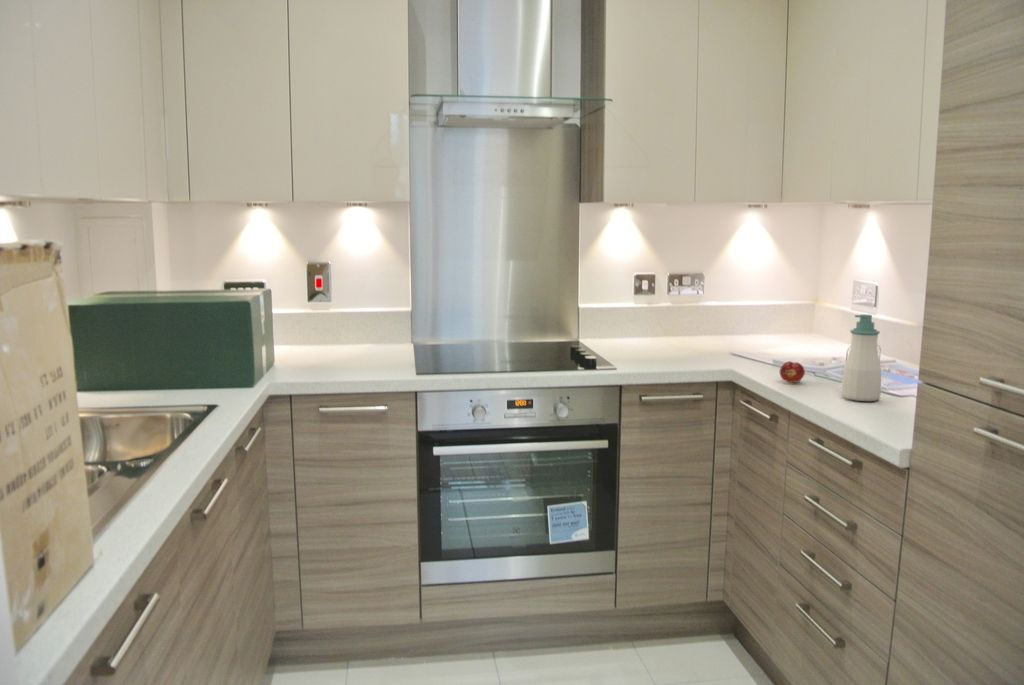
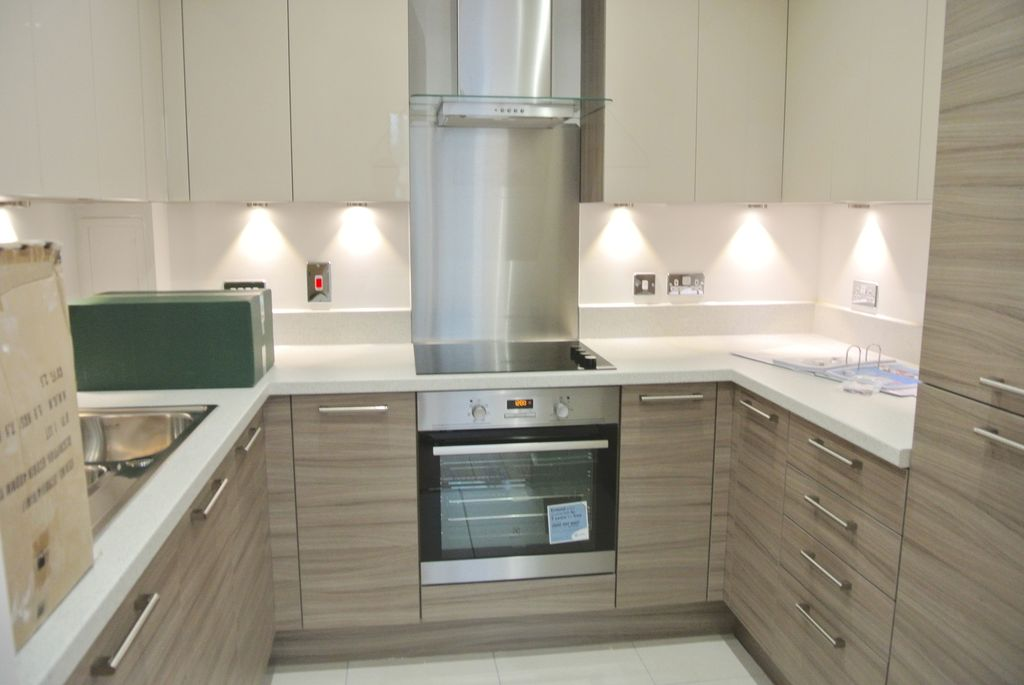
- fruit [779,360,806,384]
- soap bottle [841,313,882,402]
